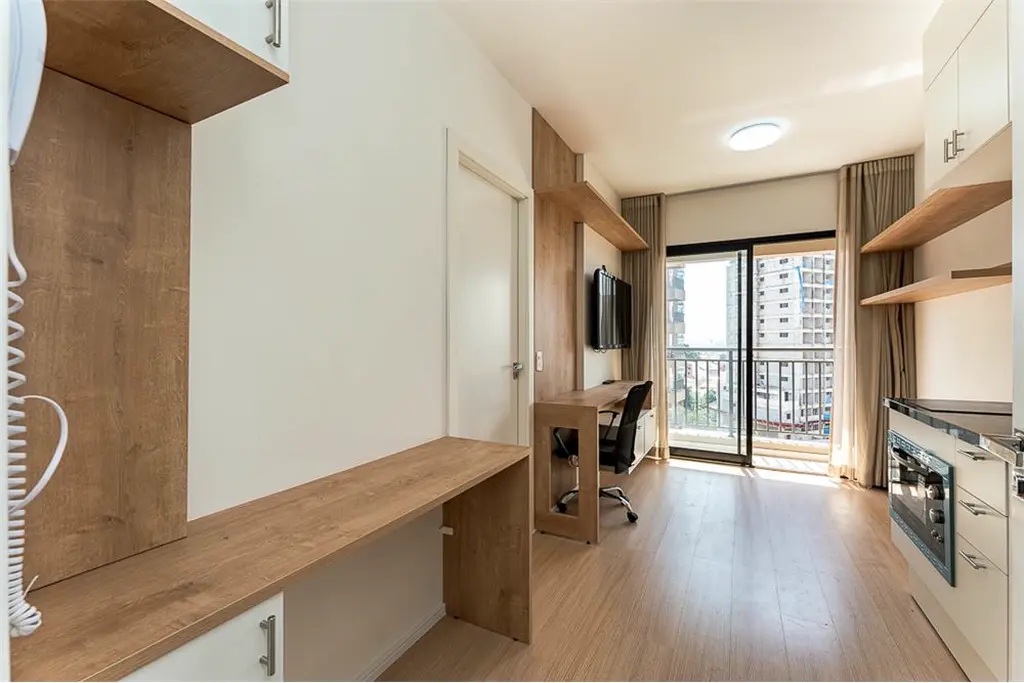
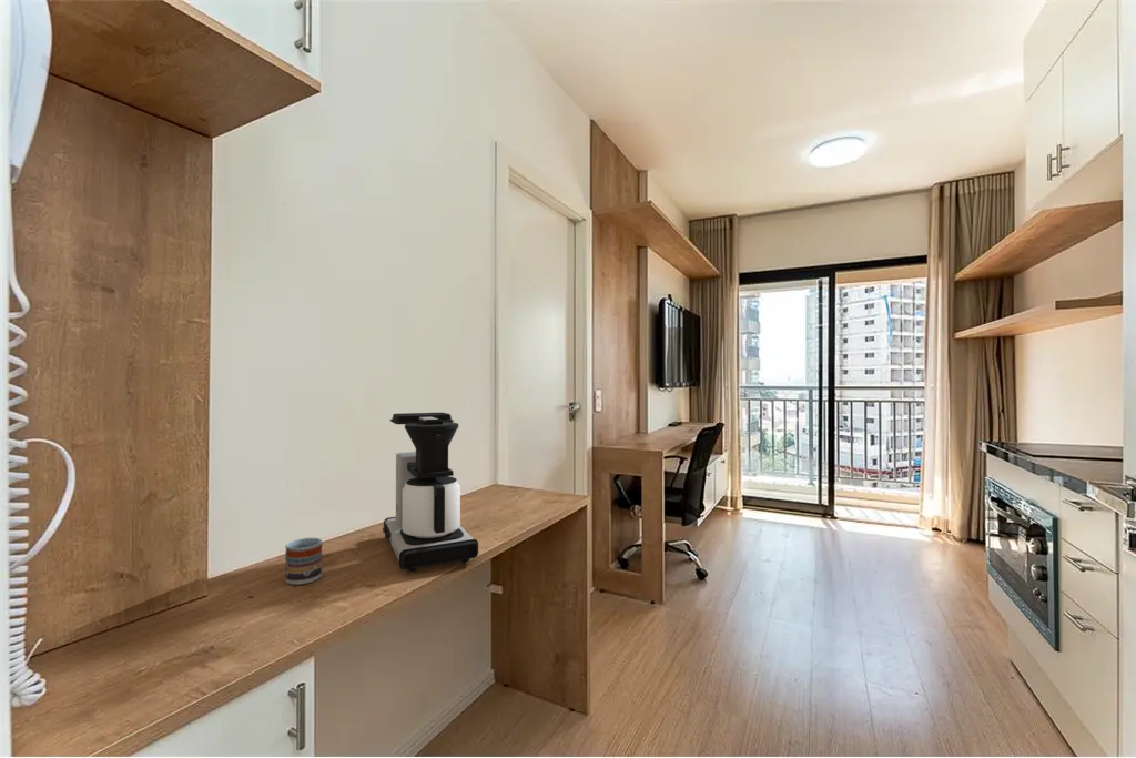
+ cup [284,537,323,586]
+ coffee maker [382,412,479,573]
